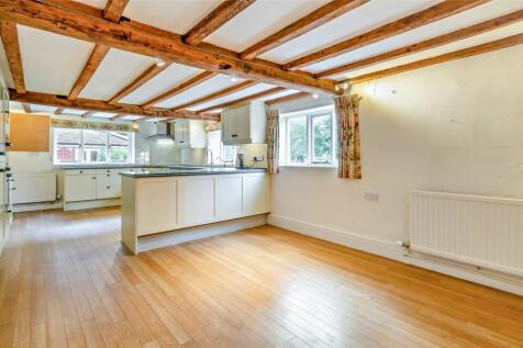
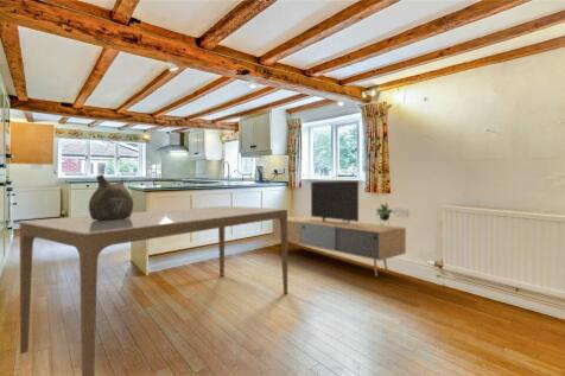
+ media console [272,180,407,278]
+ ceramic jug [88,173,134,221]
+ dining table [19,205,288,376]
